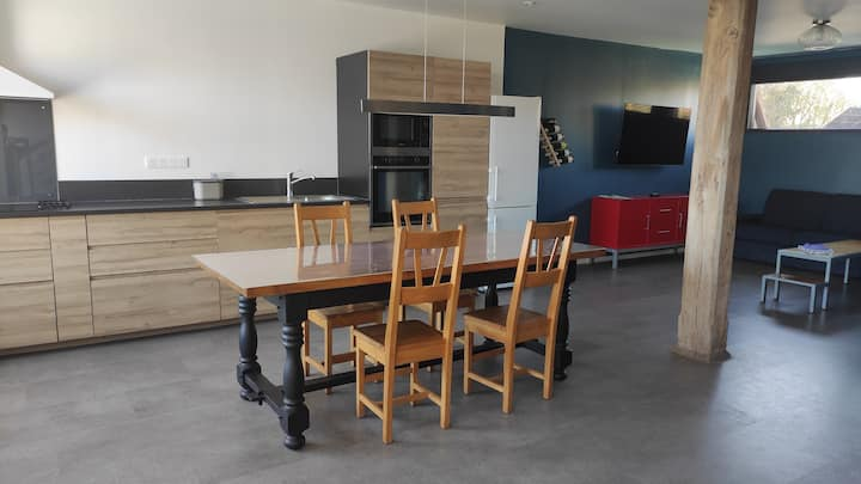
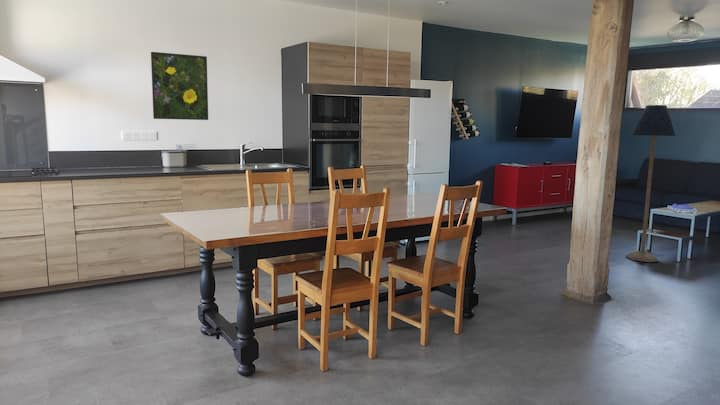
+ floor lamp [625,104,676,263]
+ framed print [150,51,209,121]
